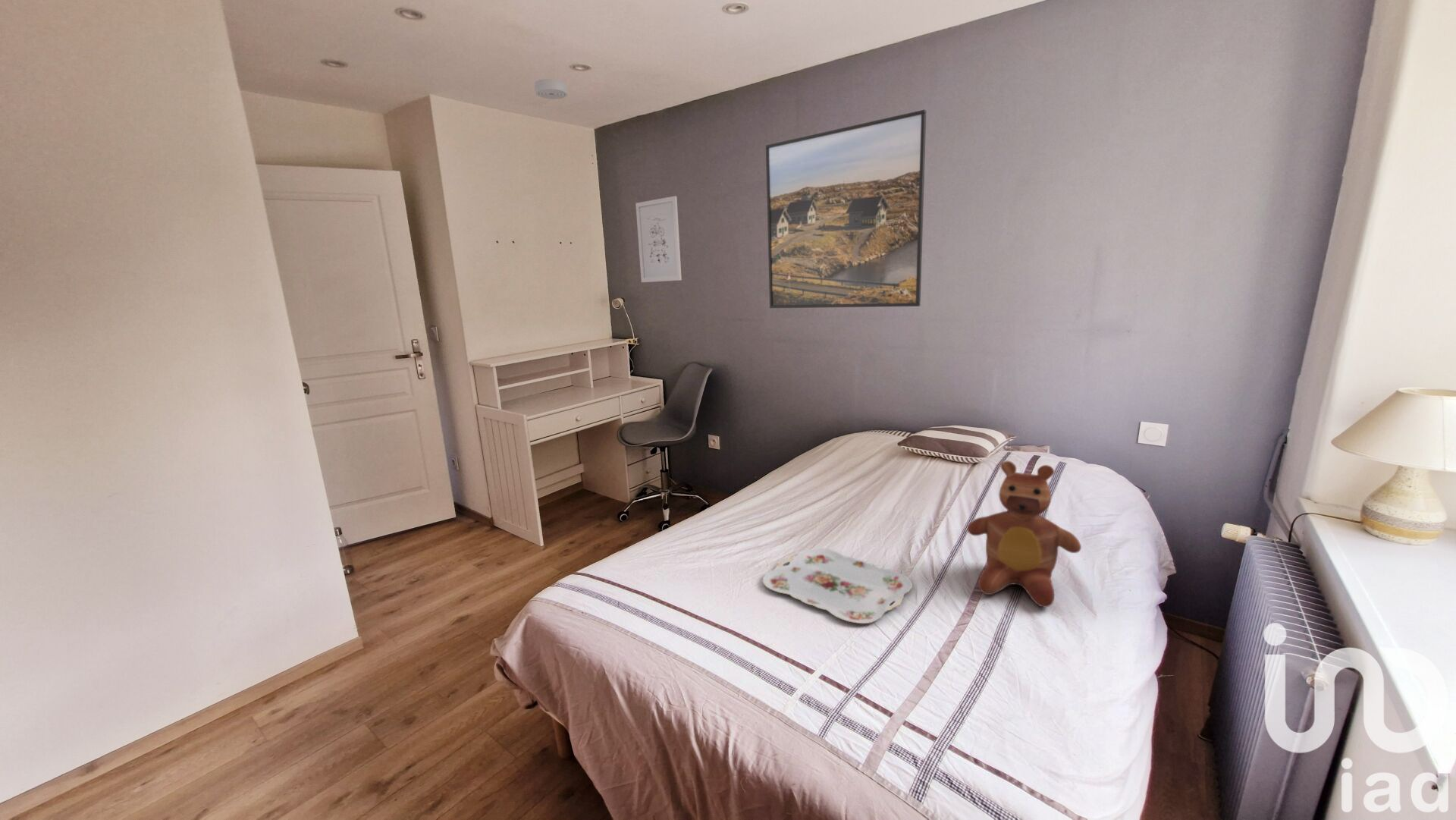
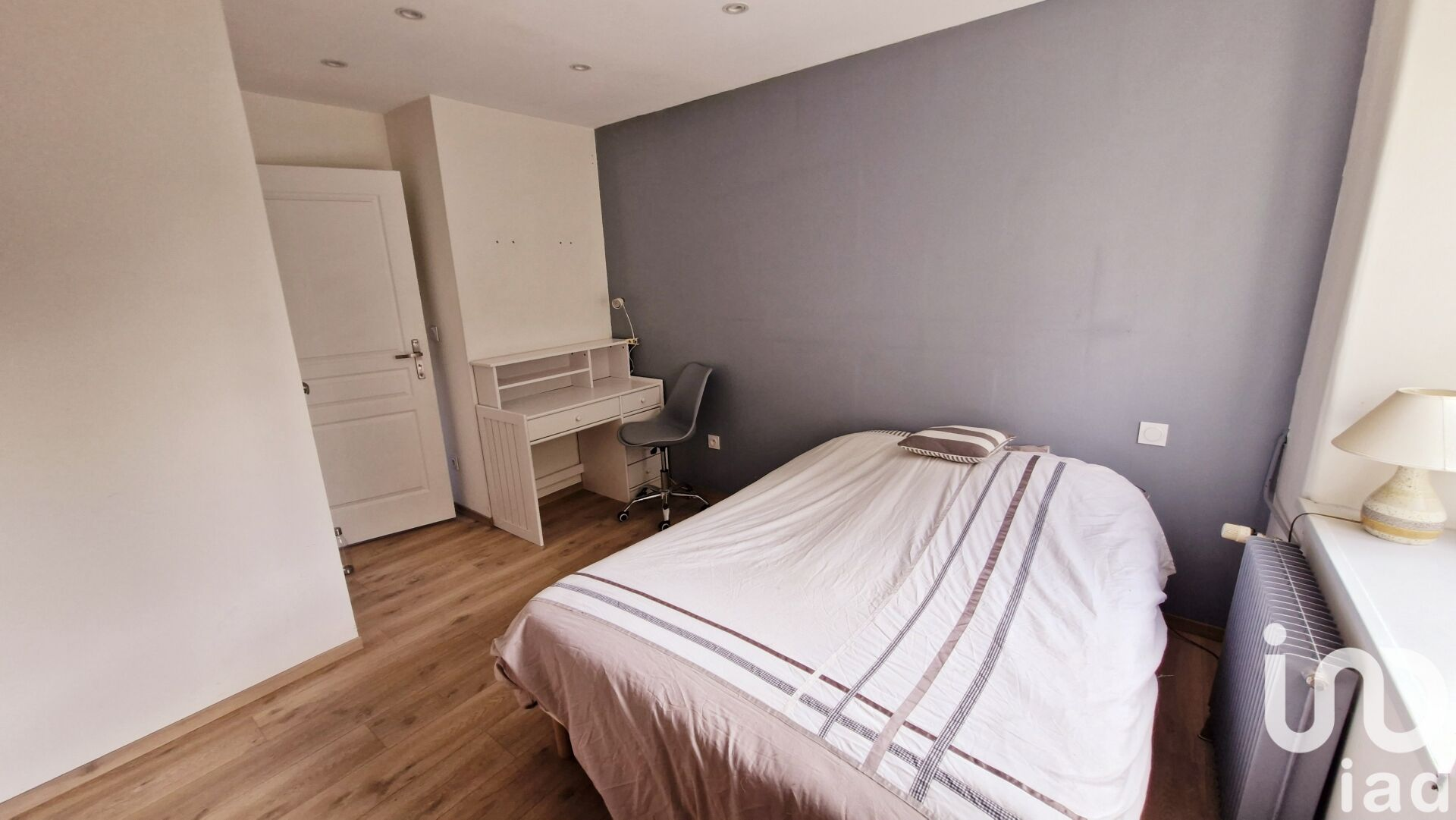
- serving tray [762,548,913,624]
- teddy bear [966,460,1082,608]
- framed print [765,109,927,309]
- smoke detector [534,78,569,100]
- wall art [635,196,682,283]
